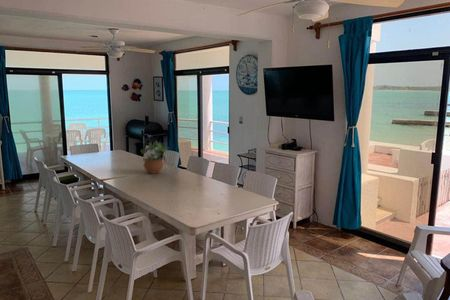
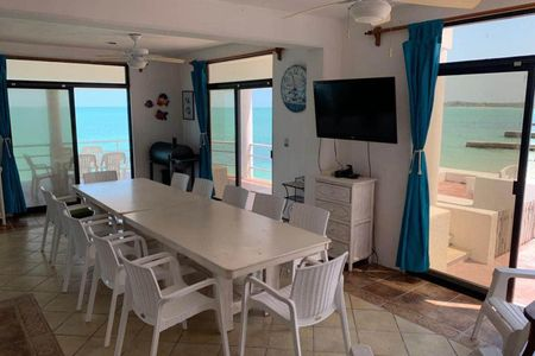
- potted plant [140,140,170,175]
